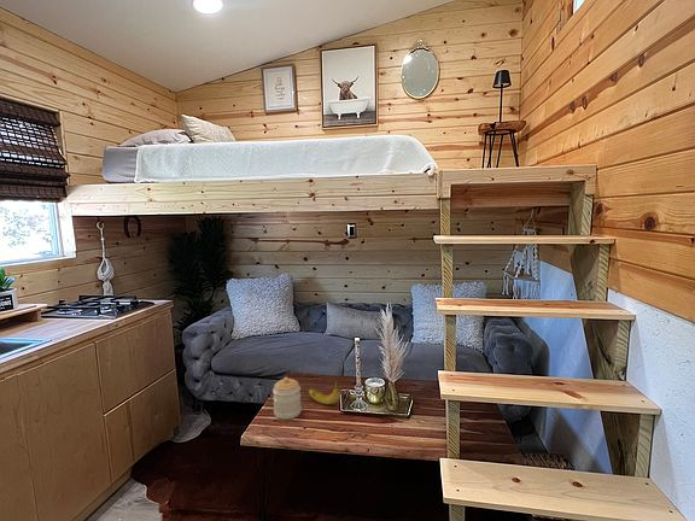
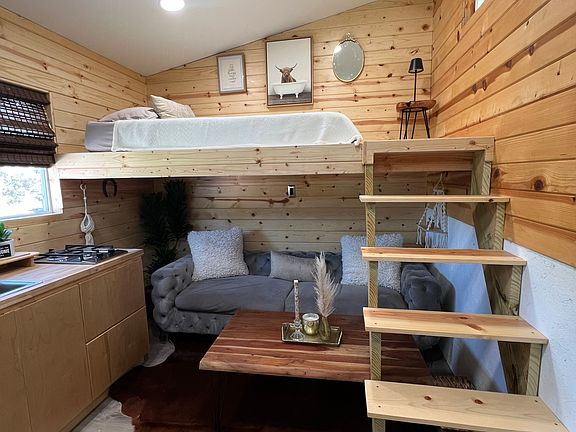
- jar [271,376,303,421]
- fruit [308,377,341,405]
